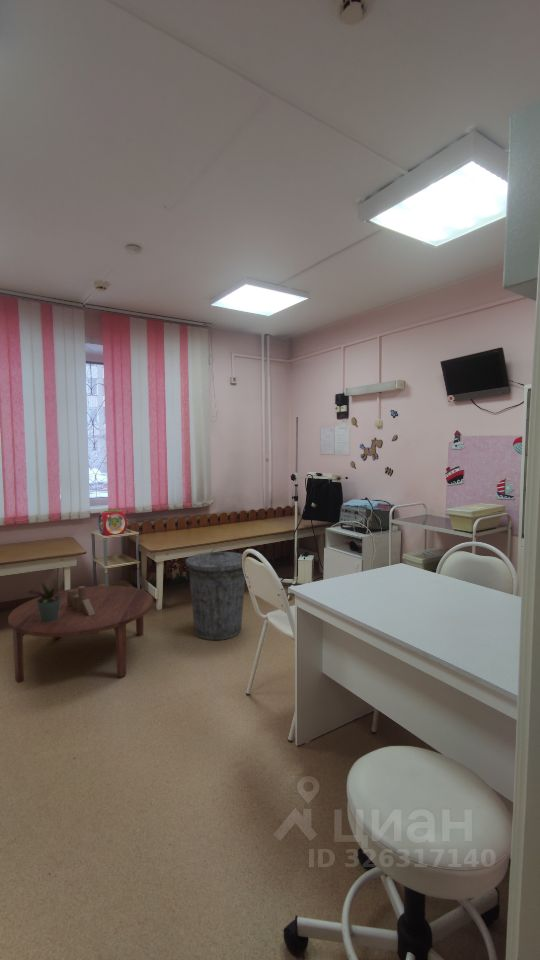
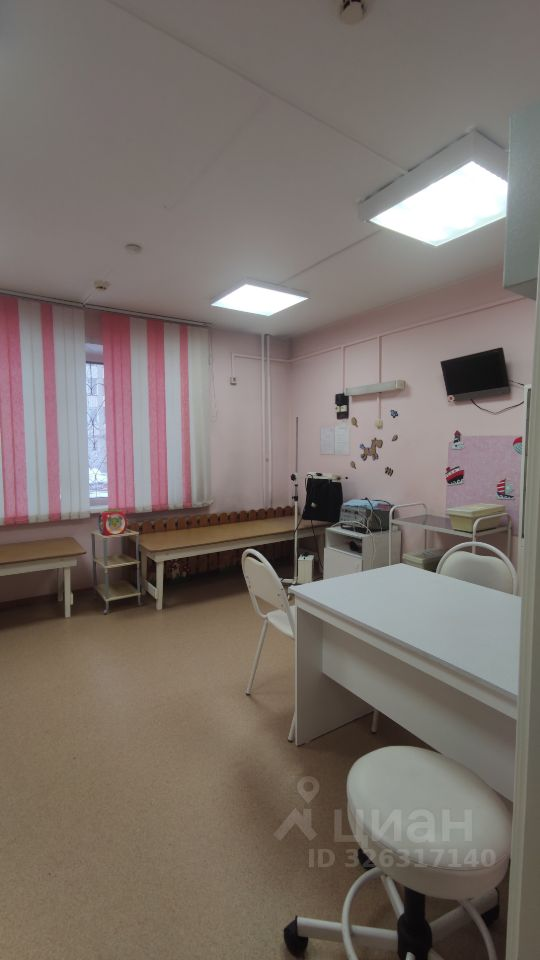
- coffee table [7,585,154,684]
- wooden block set [67,585,95,616]
- trash can [185,547,246,641]
- potted plant [27,582,60,623]
